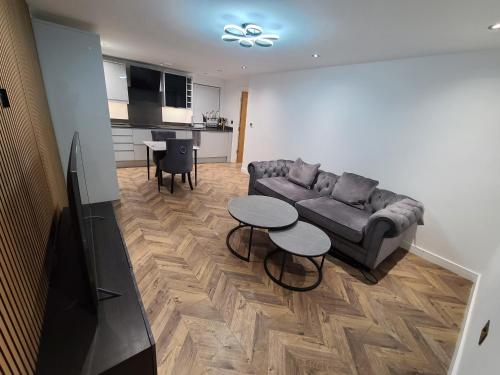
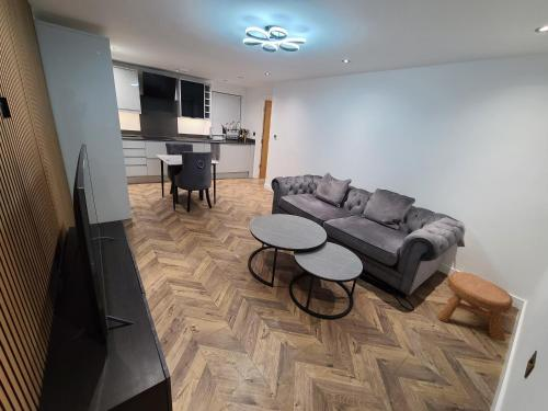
+ stool [436,271,514,342]
